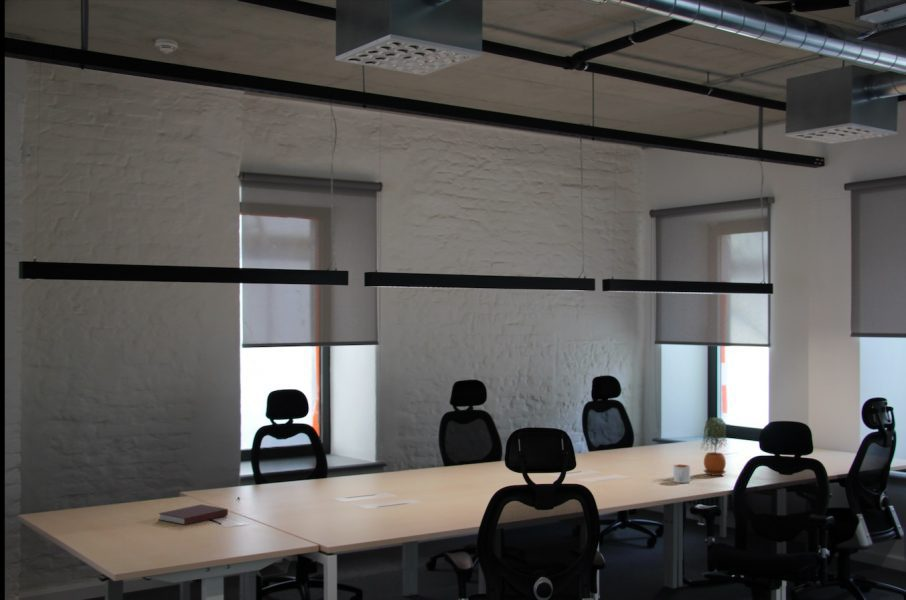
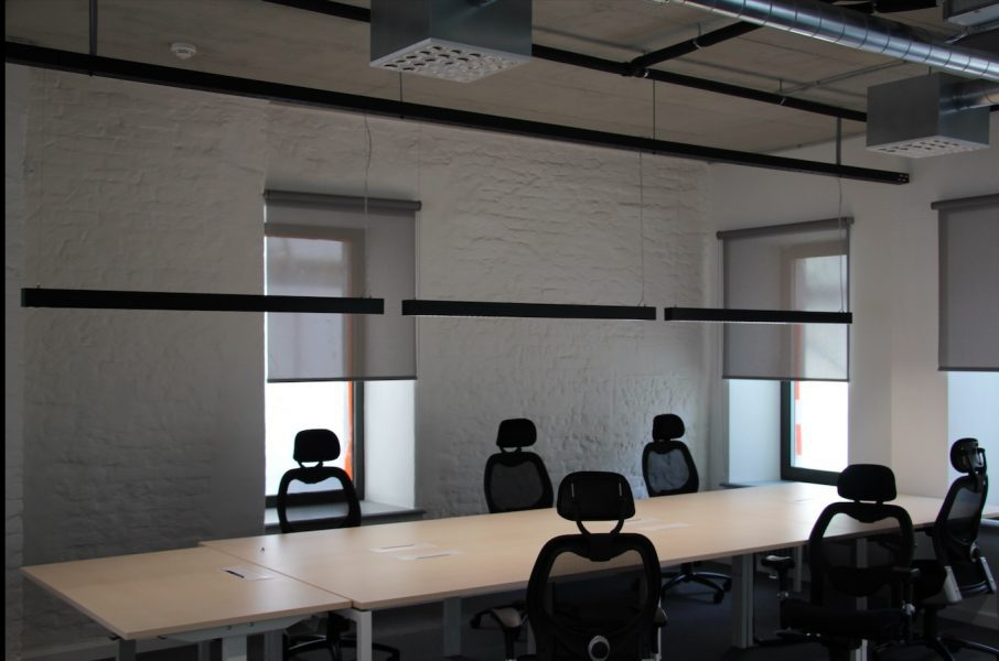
- mug [673,464,691,484]
- notebook [158,503,229,526]
- potted plant [700,416,728,477]
